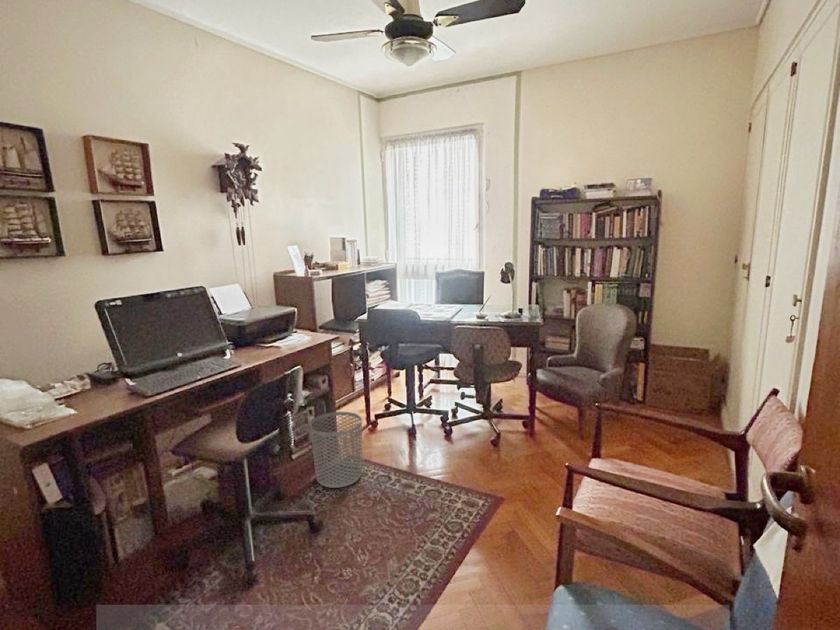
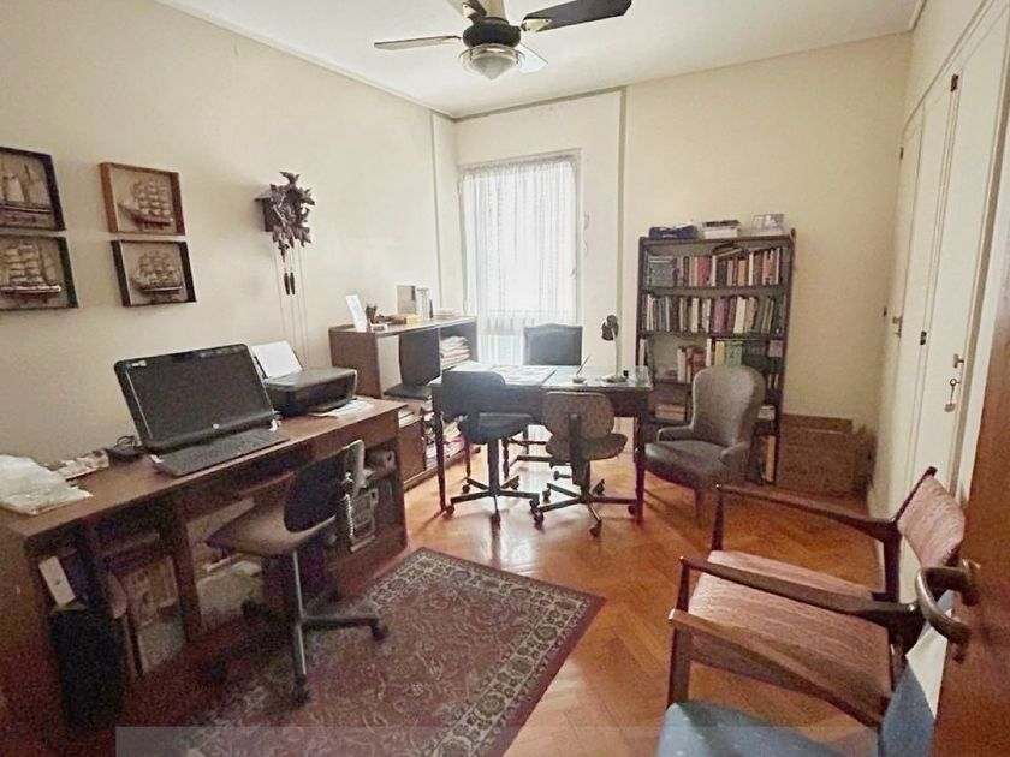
- waste bin [309,411,363,489]
